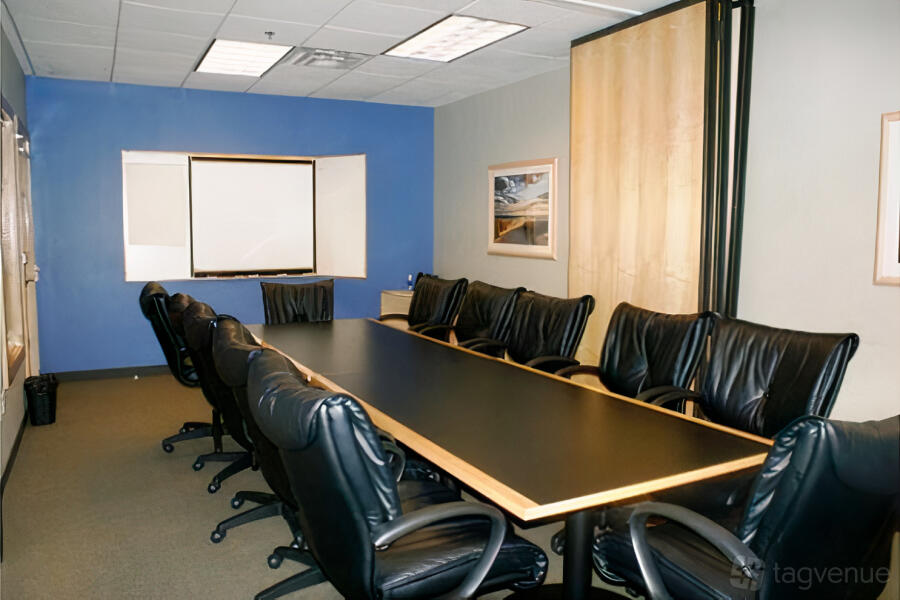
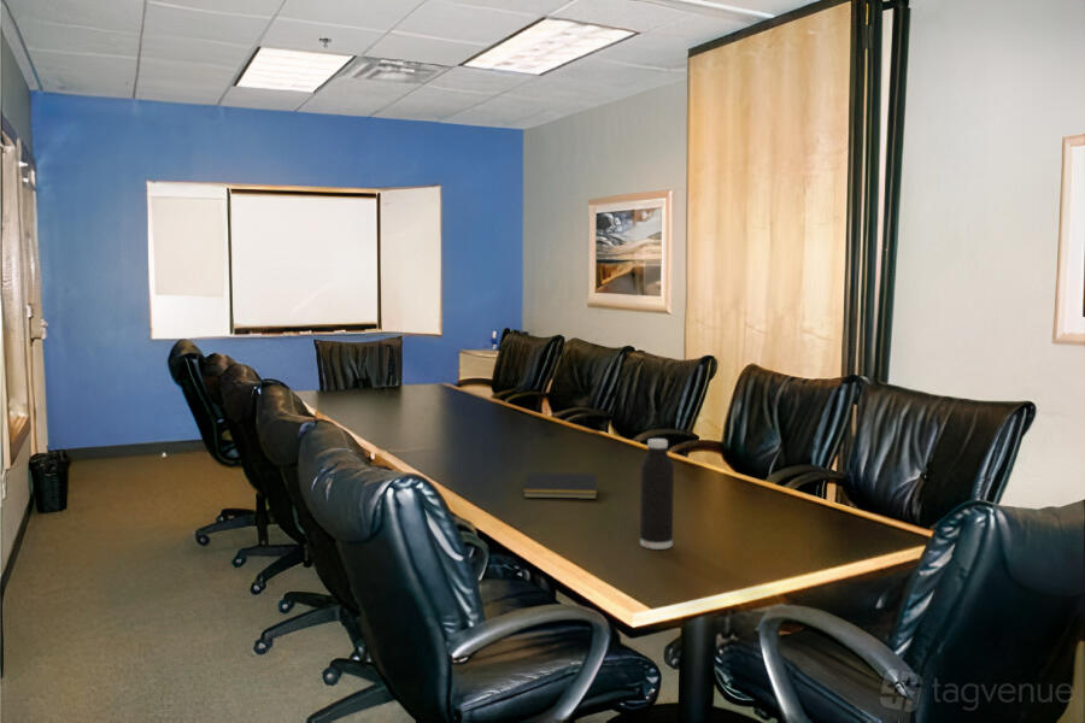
+ notepad [522,471,598,500]
+ water bottle [639,437,675,551]
